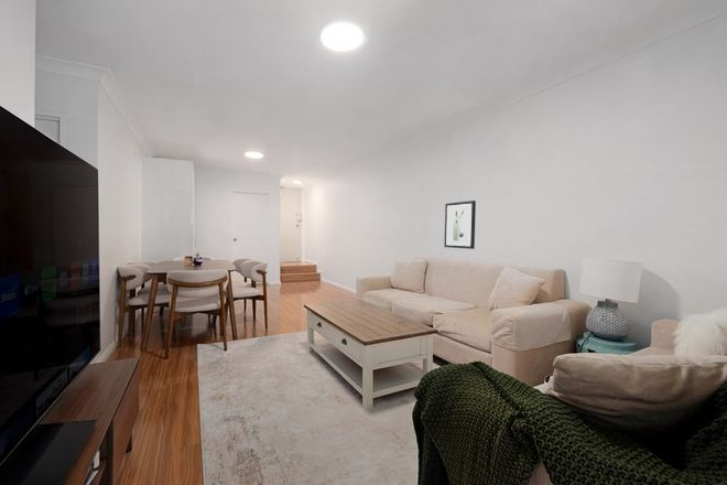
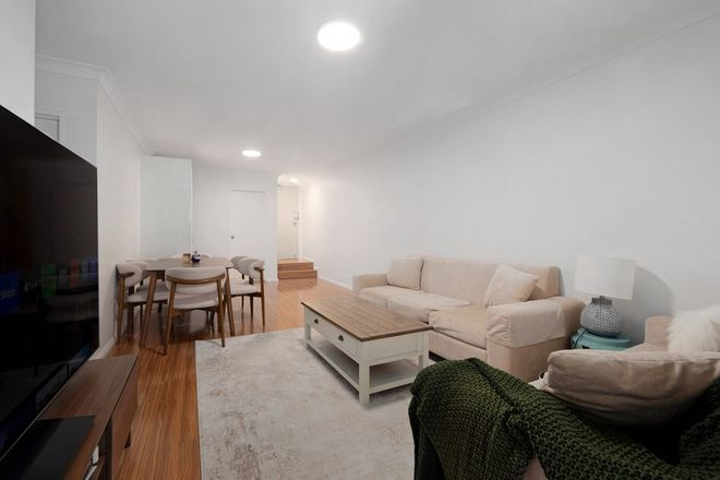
- wall art [443,200,477,250]
